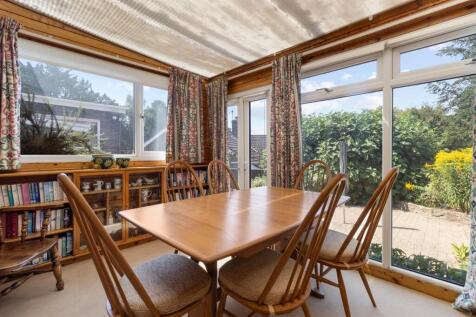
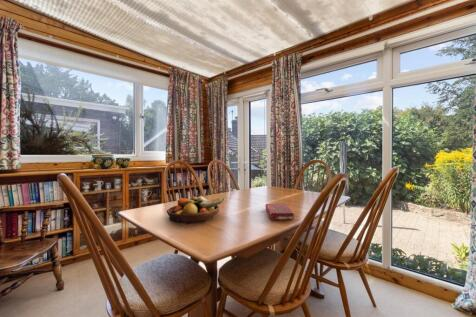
+ book [265,203,295,220]
+ fruit bowl [166,195,225,224]
